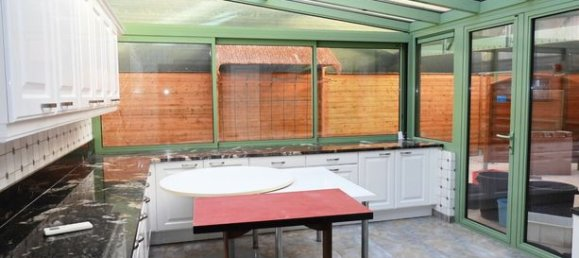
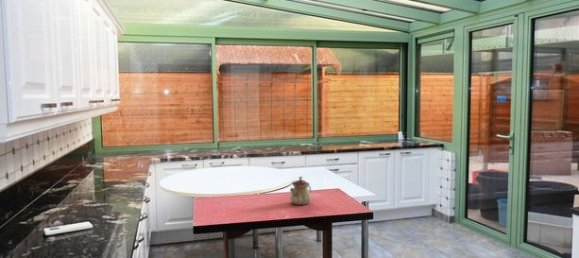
+ teapot [289,175,313,206]
